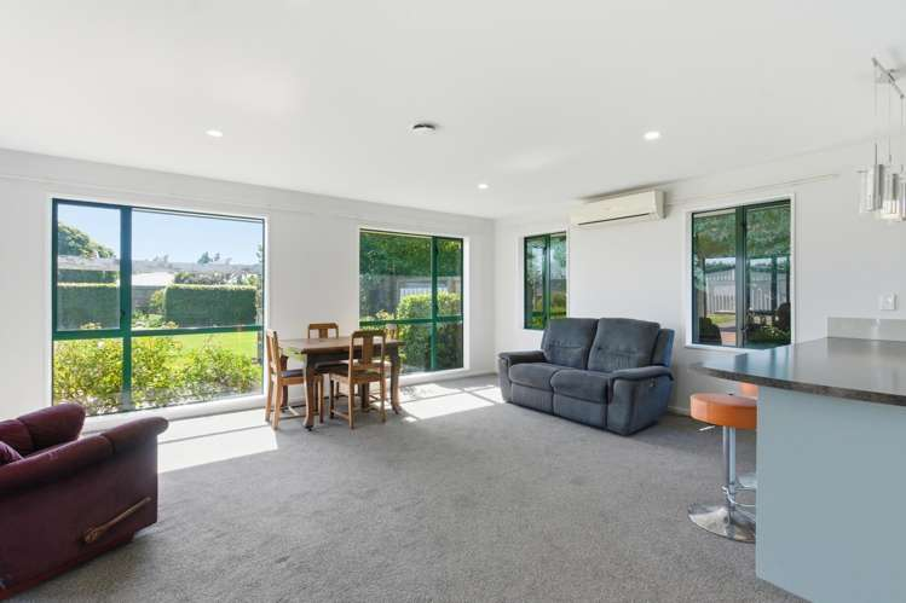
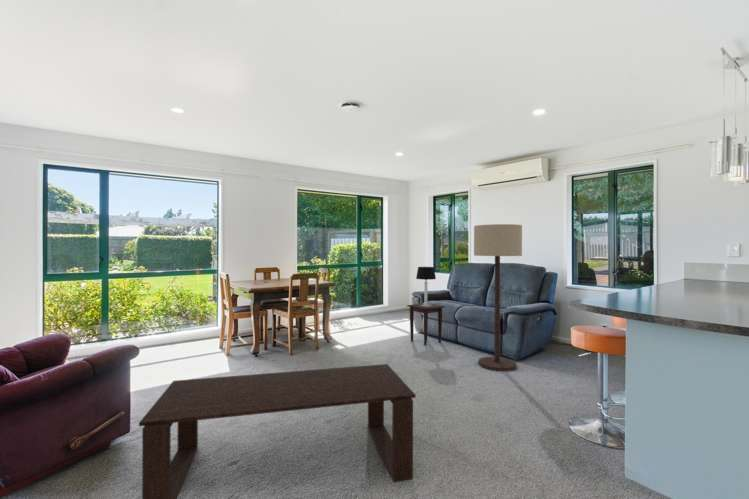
+ table lamp [415,266,437,305]
+ coffee table [138,363,417,499]
+ floor lamp [473,223,523,372]
+ side table [406,302,446,346]
